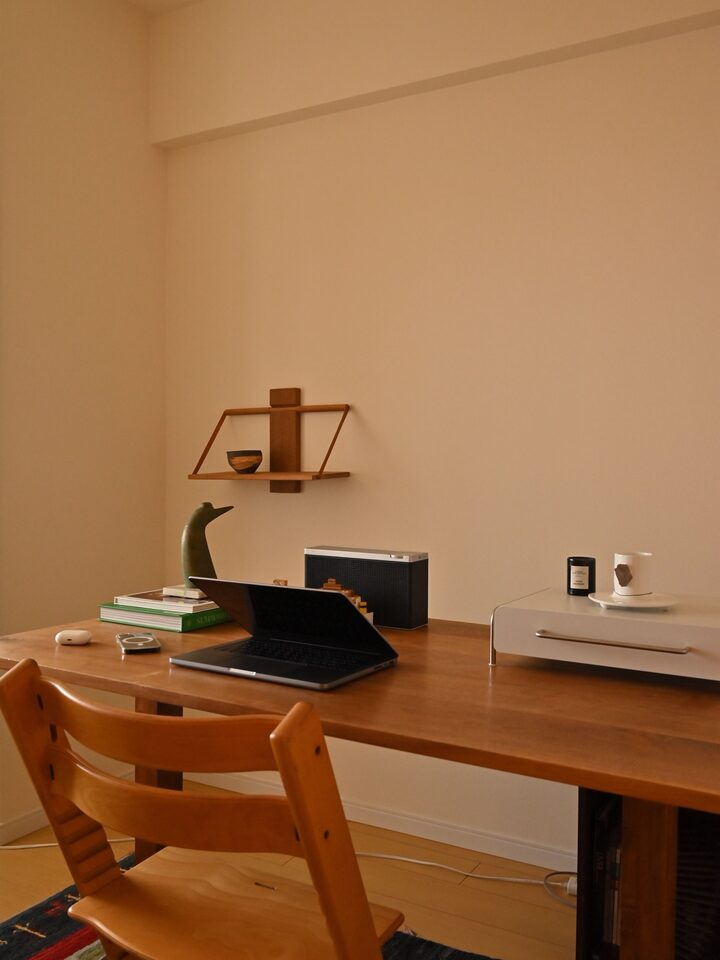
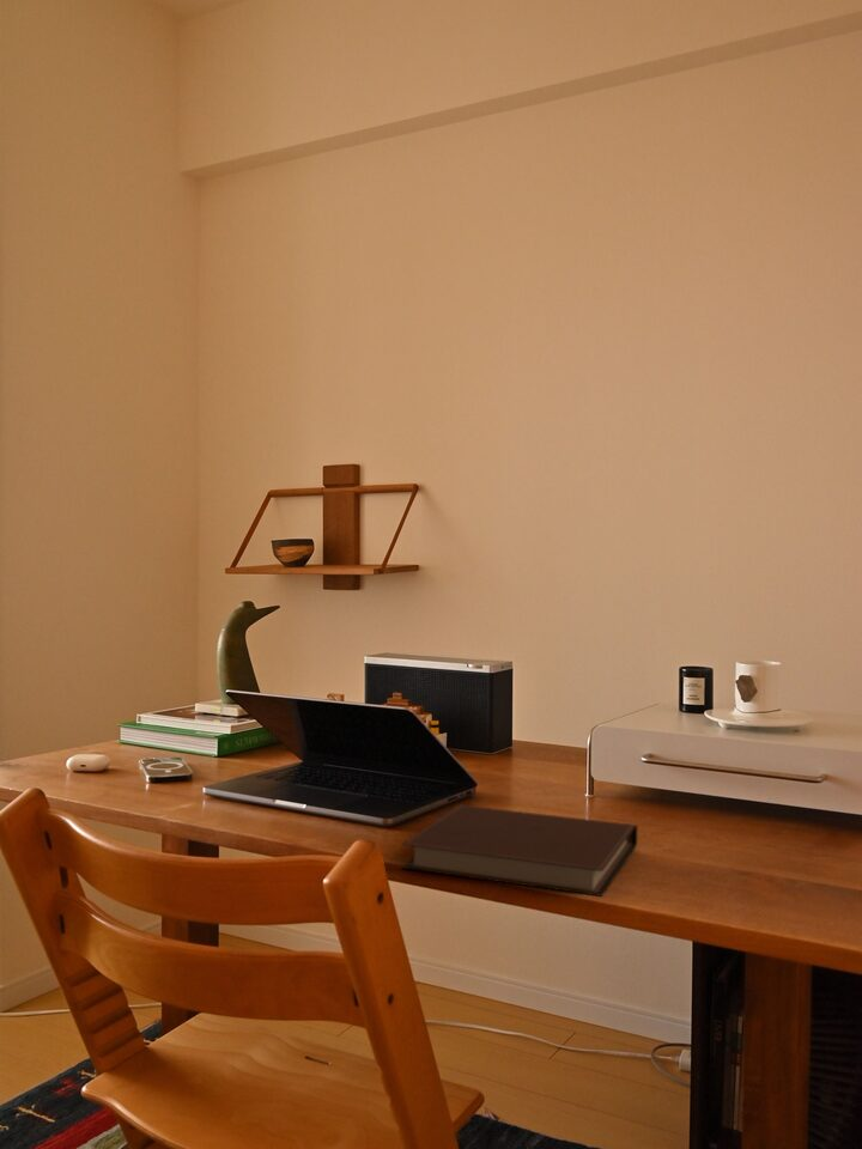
+ notebook [401,804,638,898]
